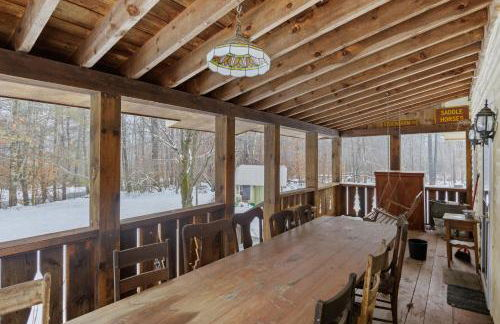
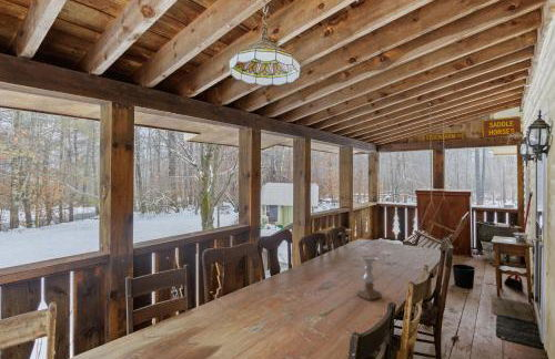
+ candle holder [355,255,383,301]
